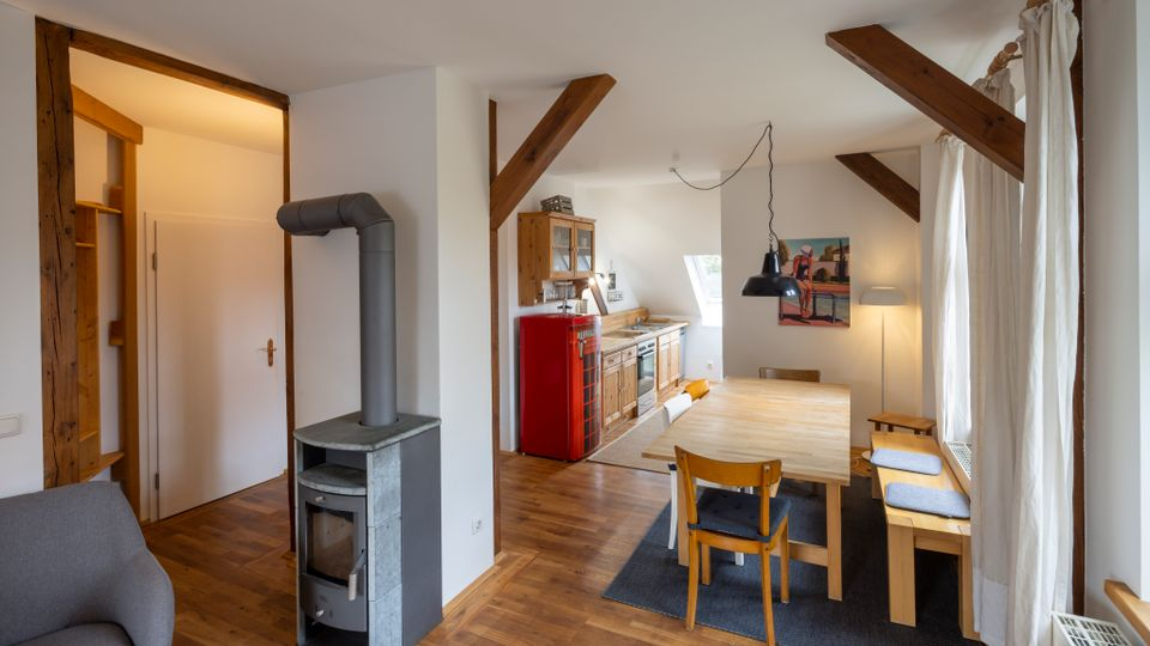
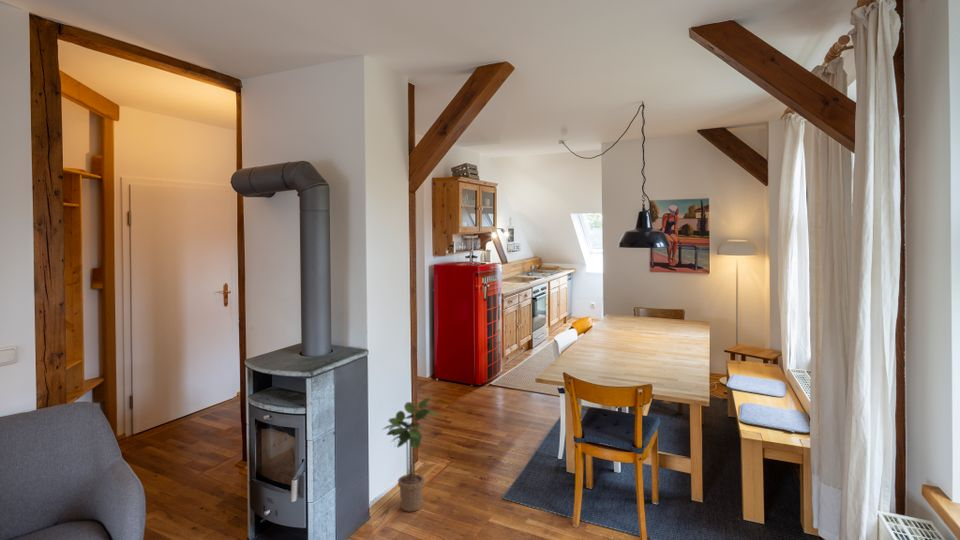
+ potted plant [382,397,438,513]
